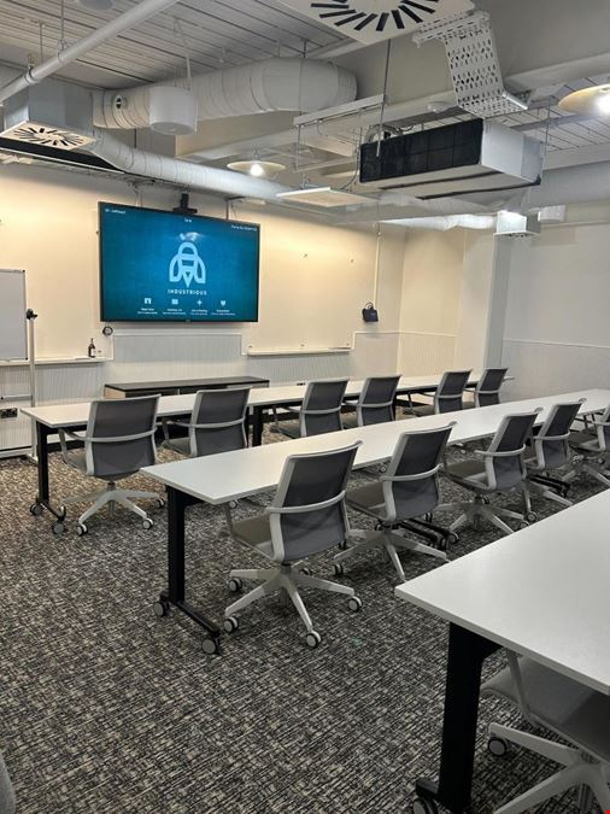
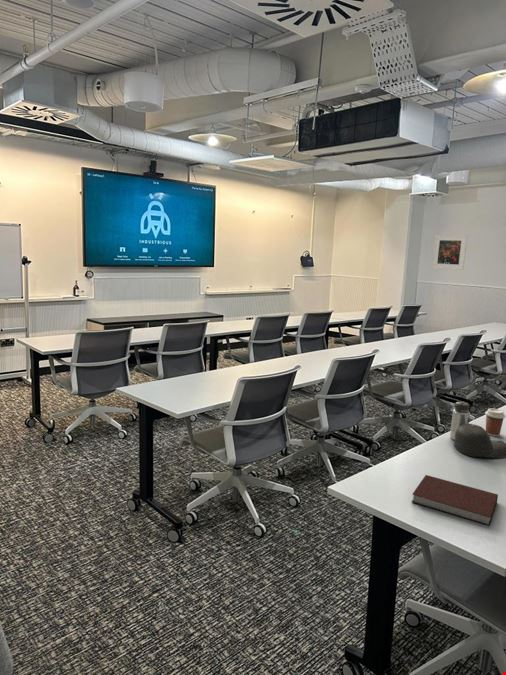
+ water bottle [449,401,506,459]
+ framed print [431,234,468,271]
+ coffee cup [484,408,506,437]
+ notebook [411,474,499,527]
